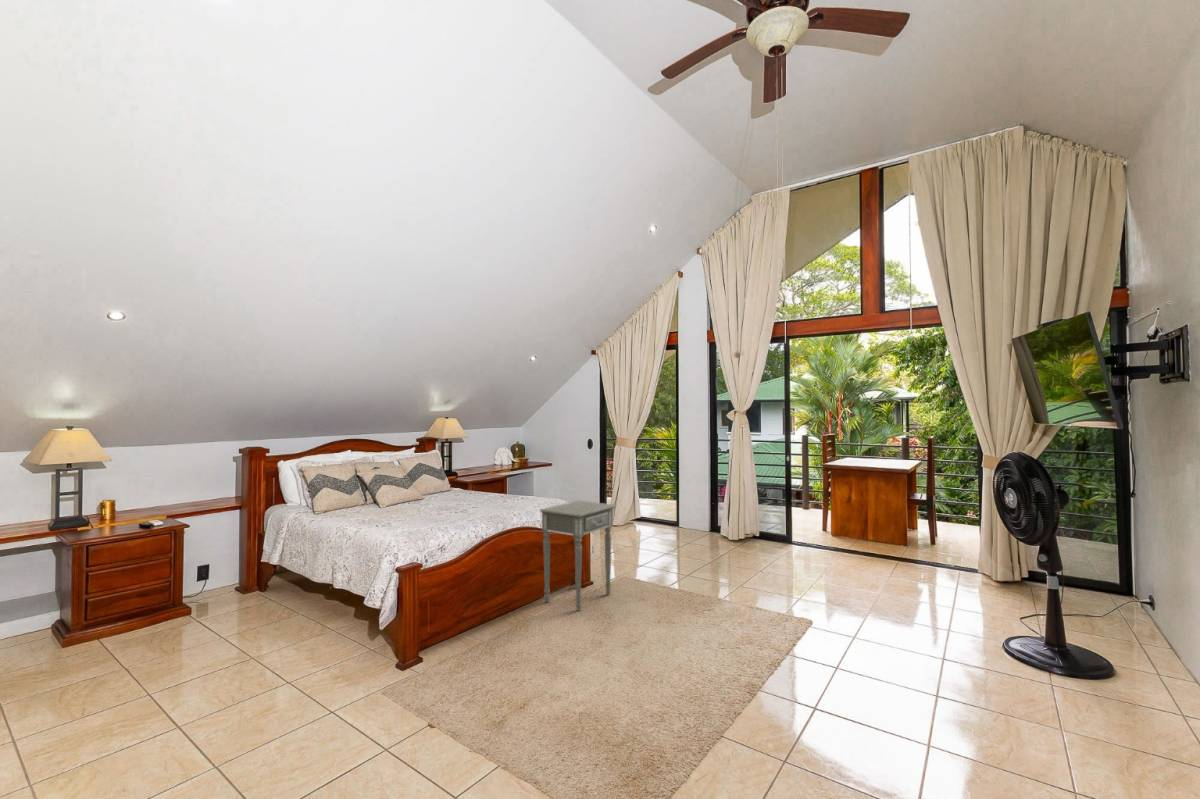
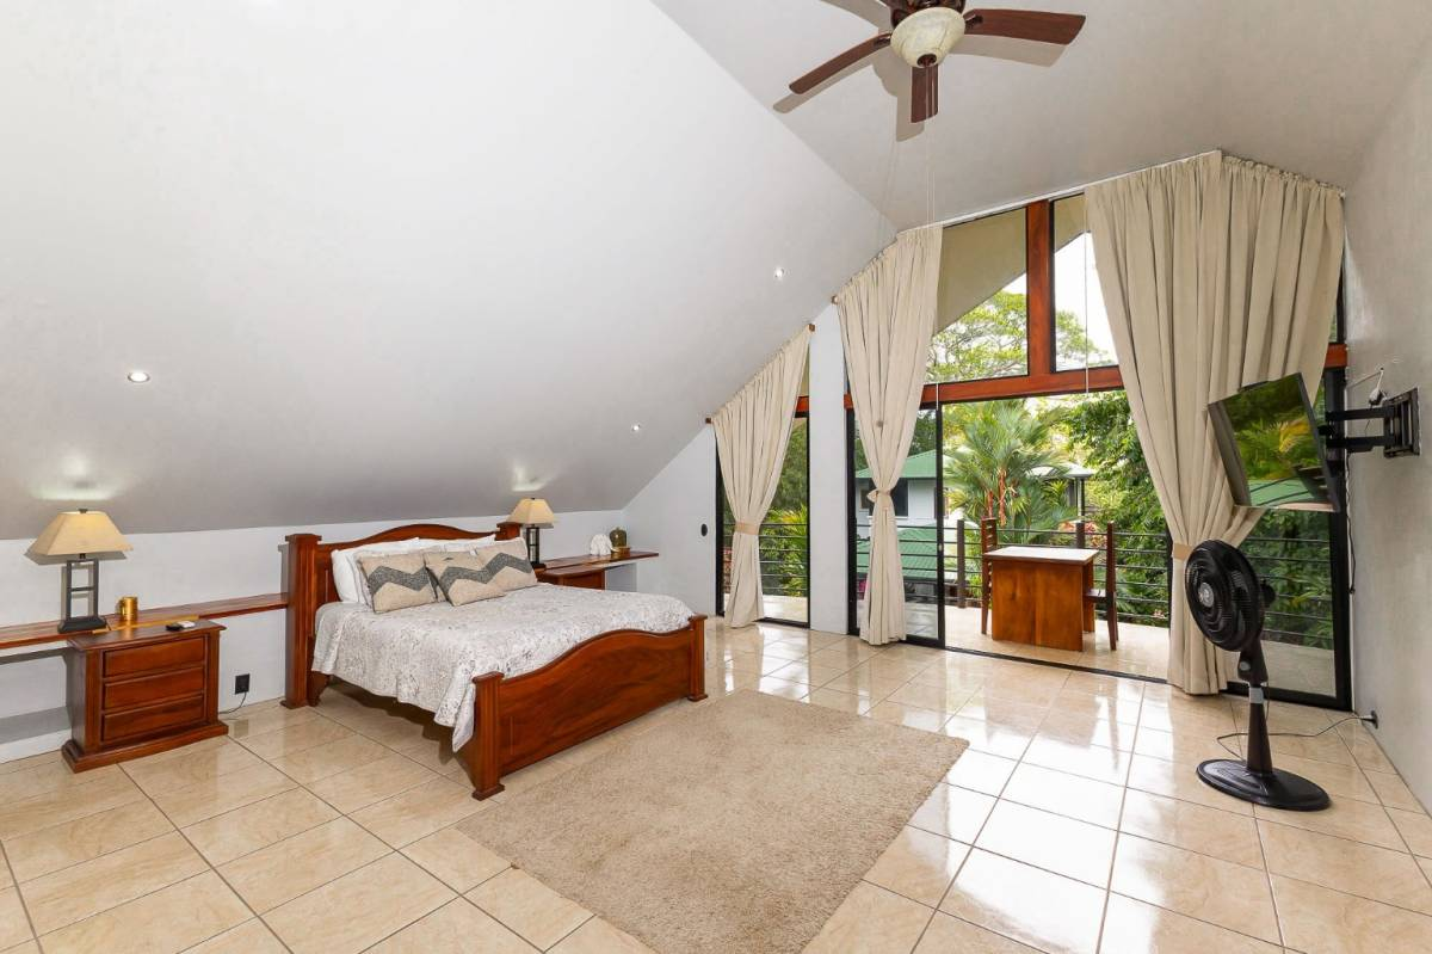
- side table [539,500,618,612]
